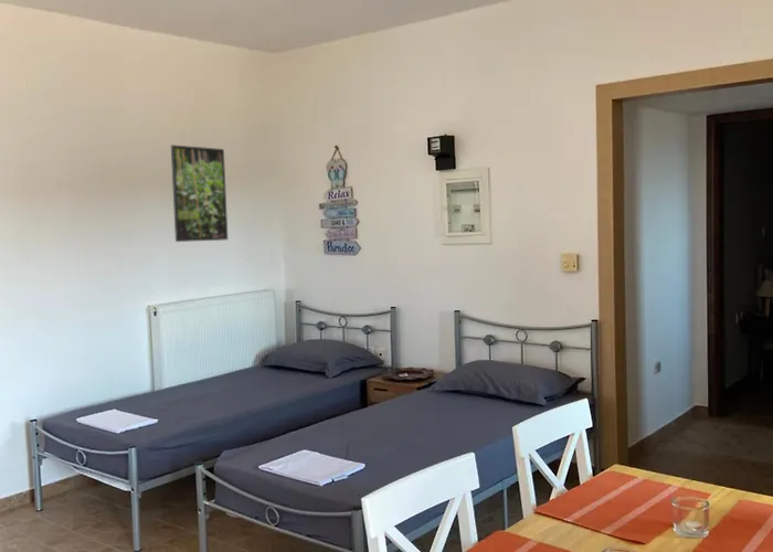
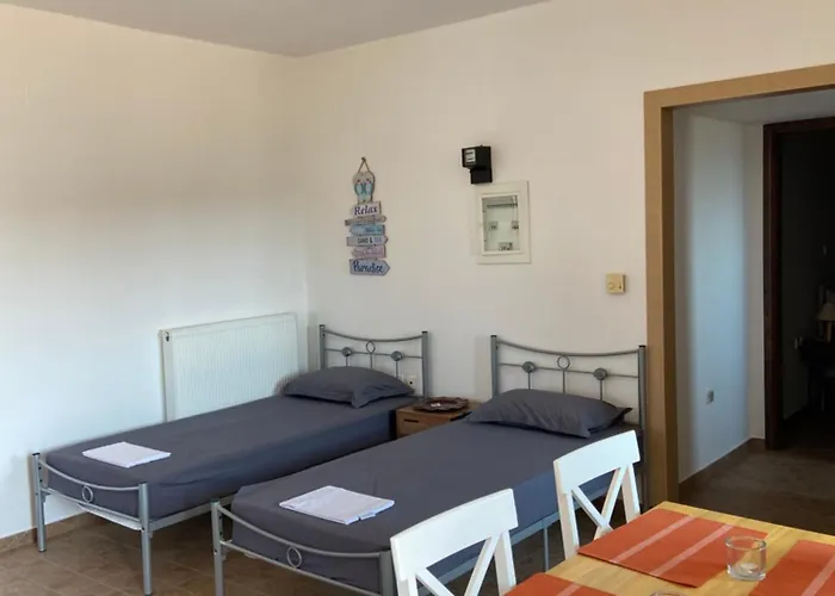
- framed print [170,144,229,243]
